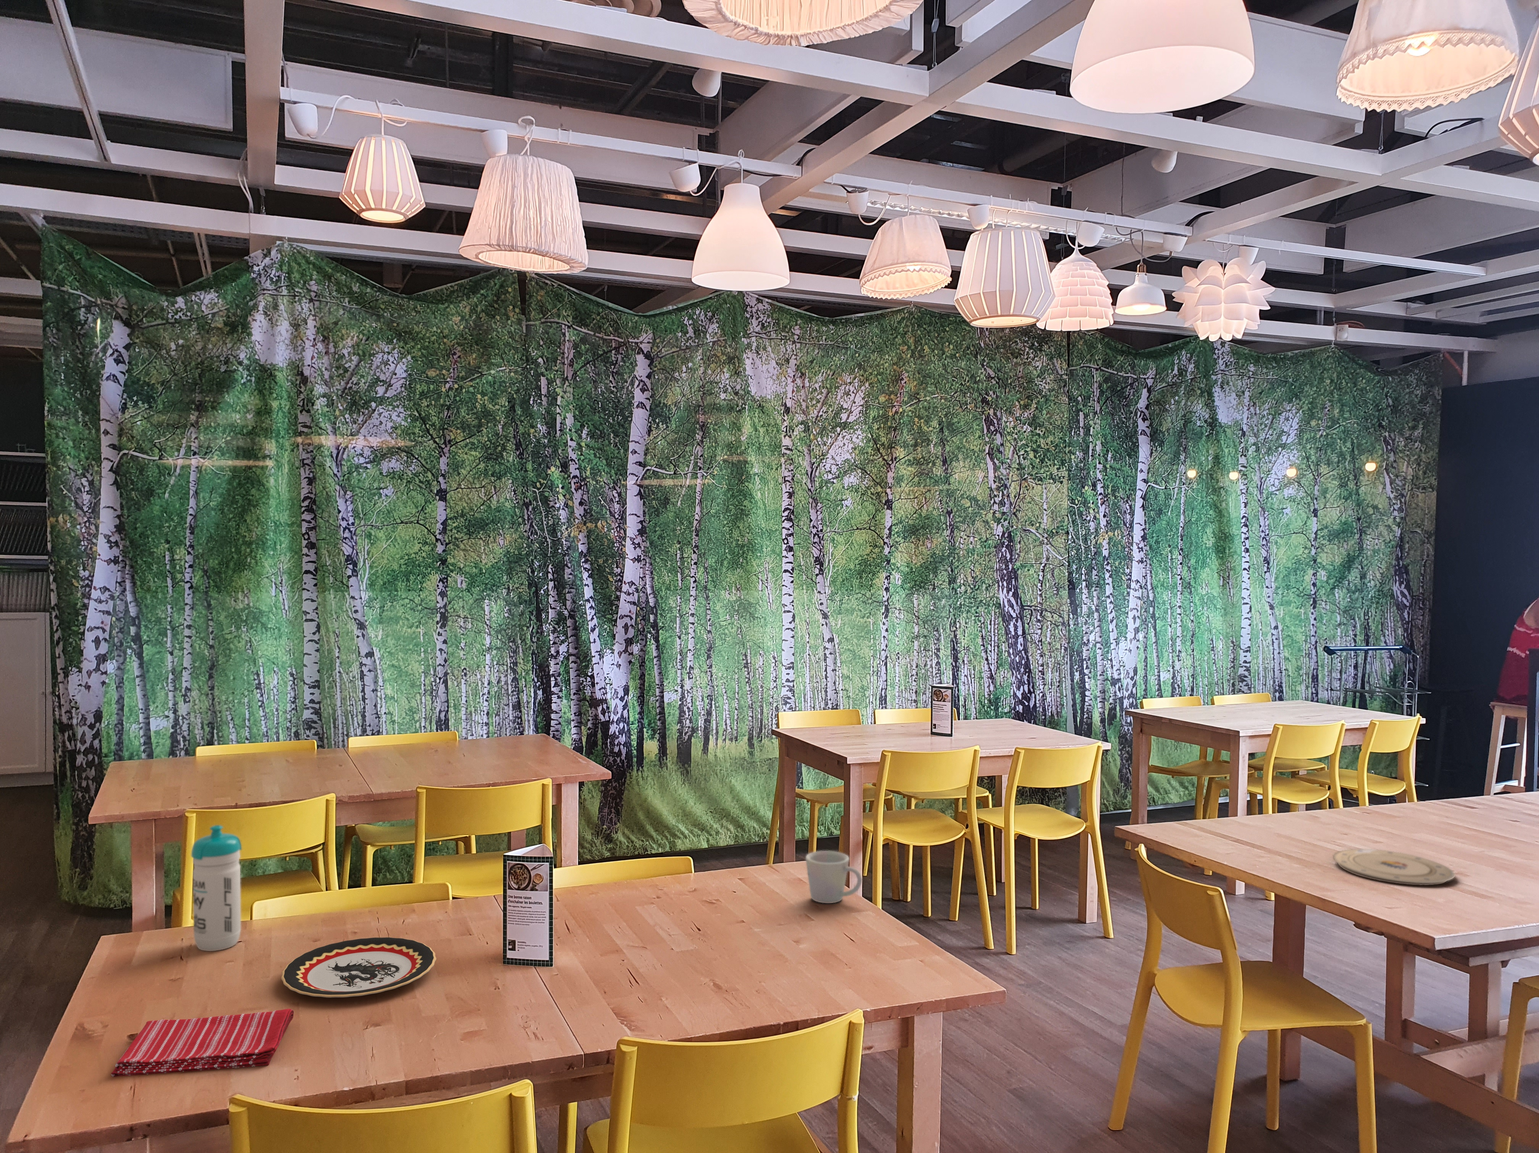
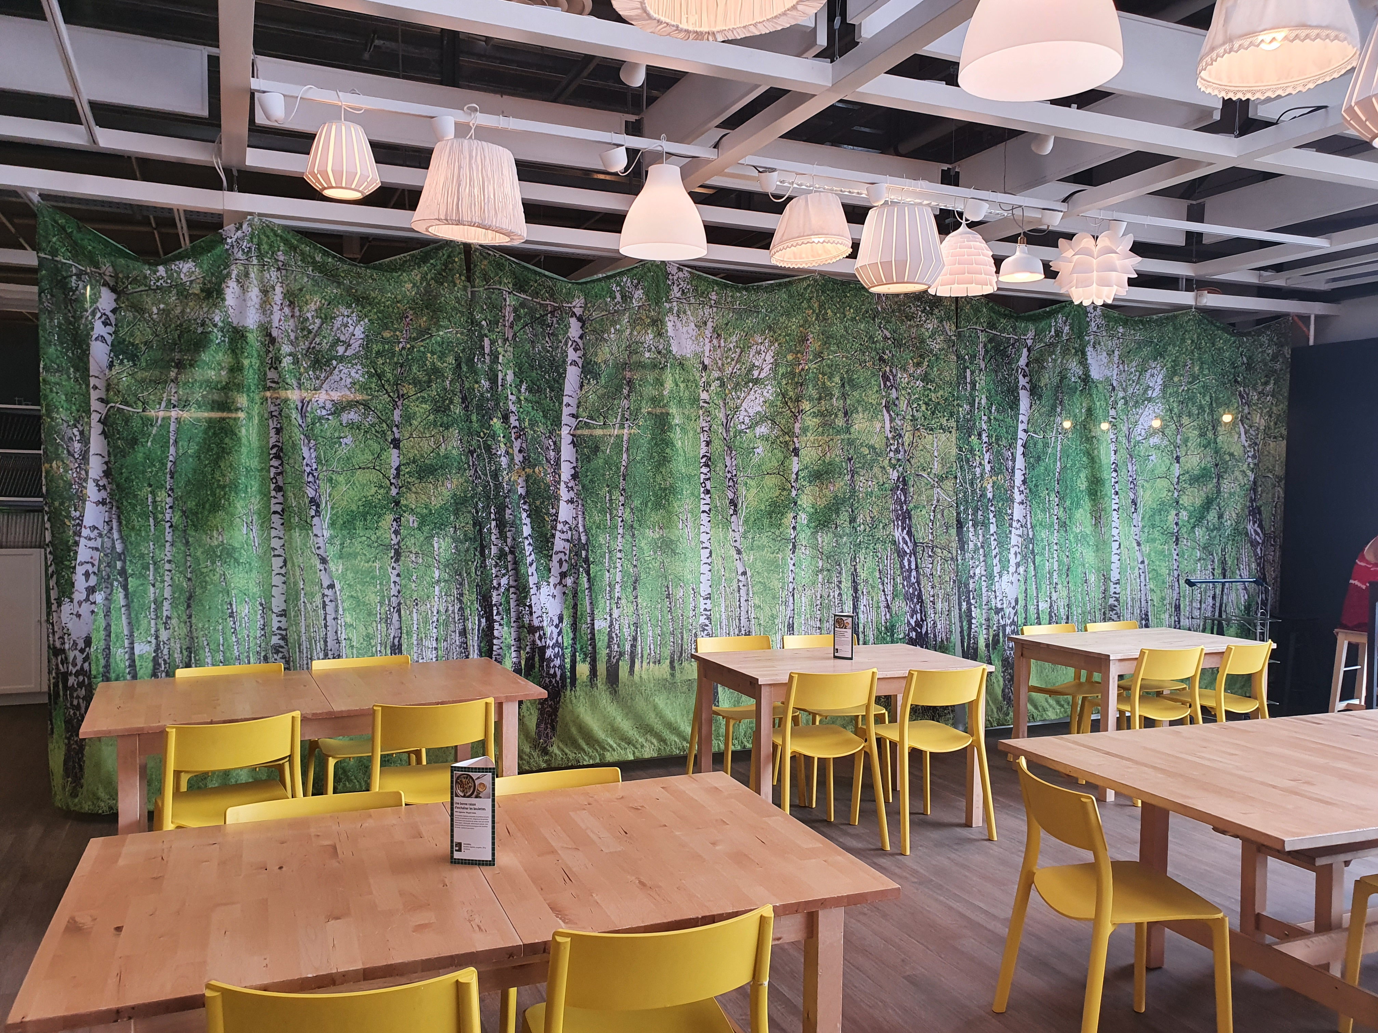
- mug [805,850,863,904]
- plate [1333,849,1455,885]
- water bottle [190,825,242,952]
- plate [281,937,436,998]
- dish towel [110,1009,294,1077]
